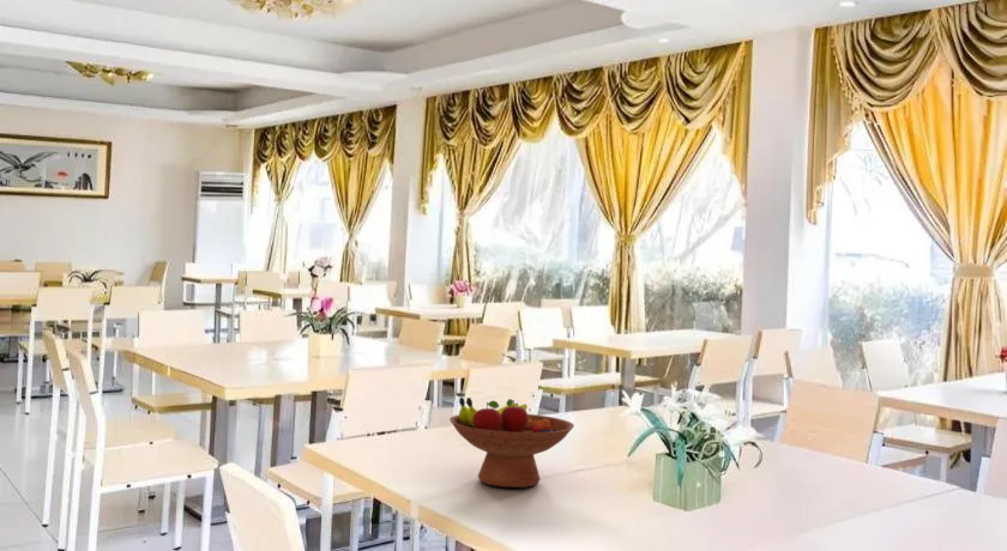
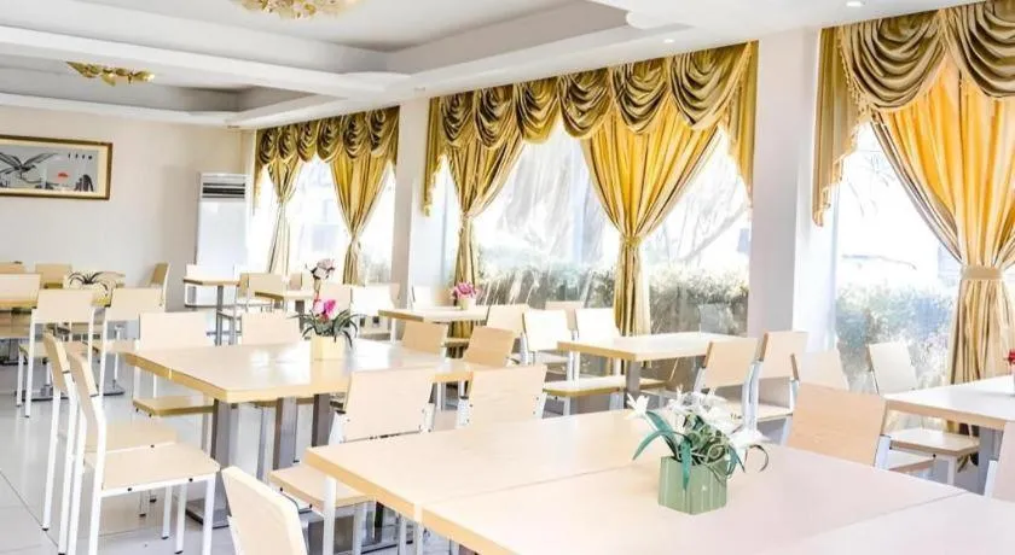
- fruit bowl [448,396,575,489]
